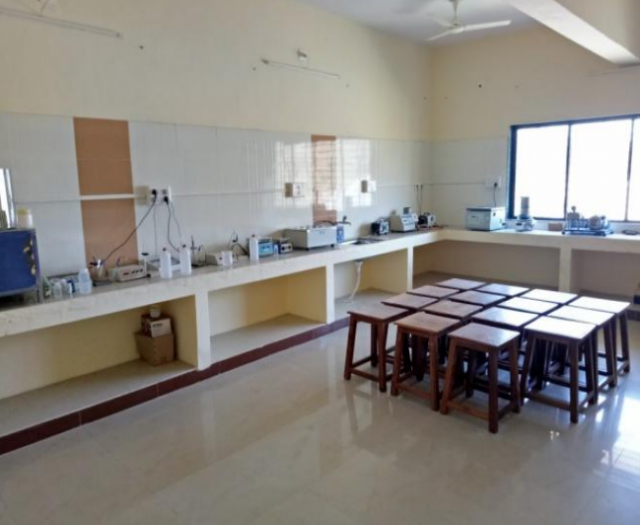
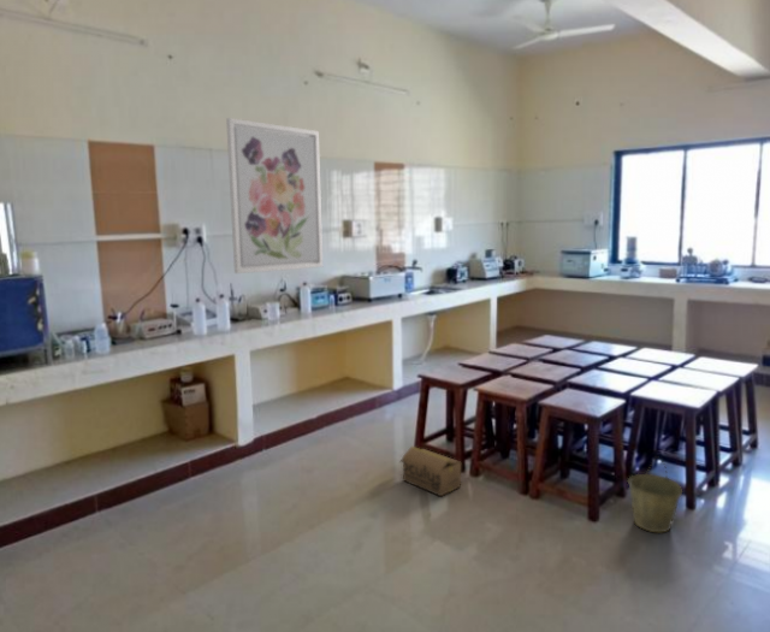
+ wall art [225,117,324,274]
+ cardboard box [398,445,462,497]
+ bucket [627,455,683,534]
